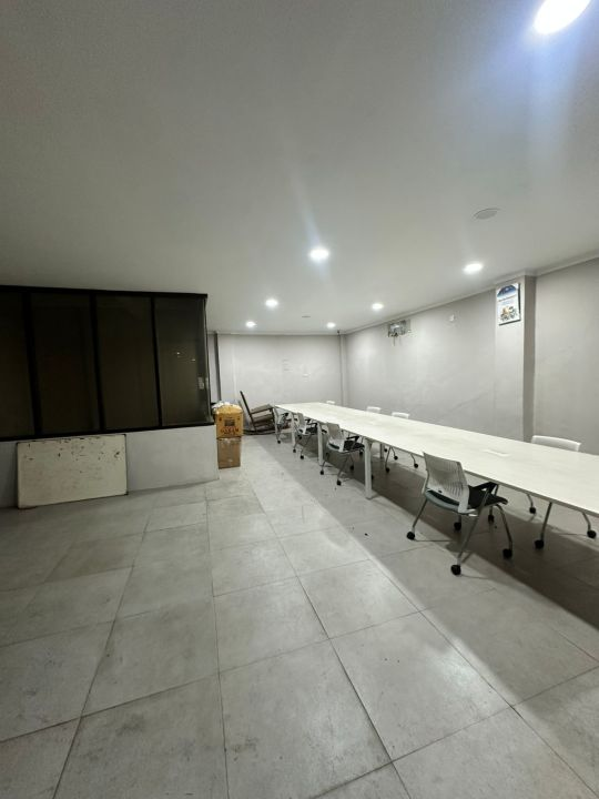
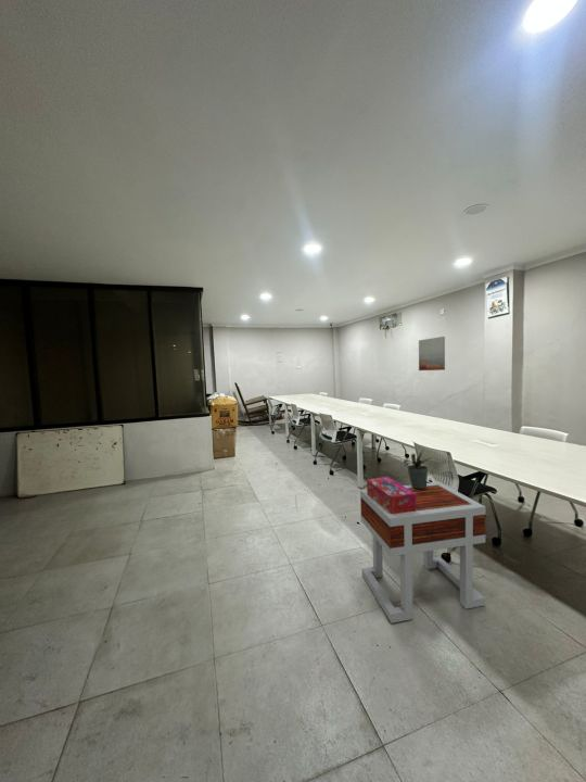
+ side table [359,481,487,625]
+ wall art [418,336,446,371]
+ tissue box [366,476,416,515]
+ potted plant [403,450,432,489]
